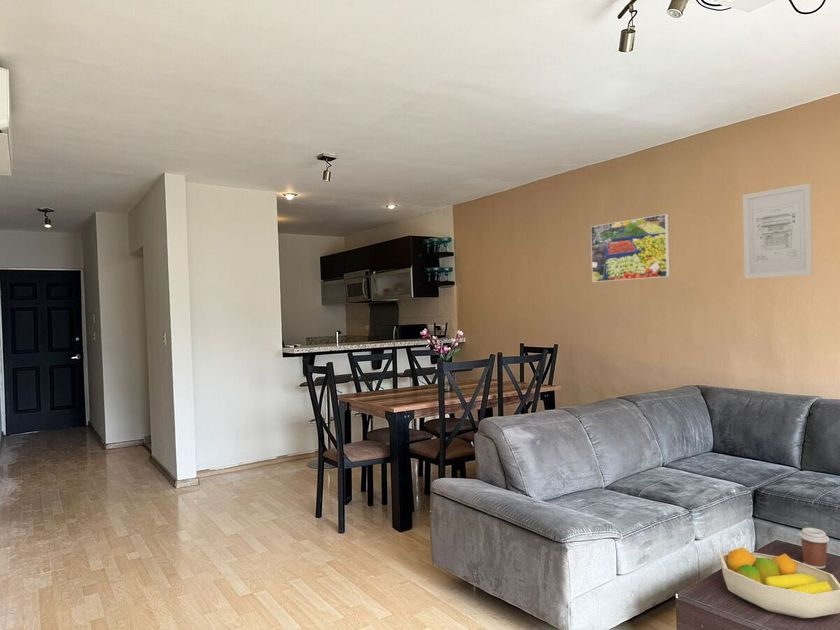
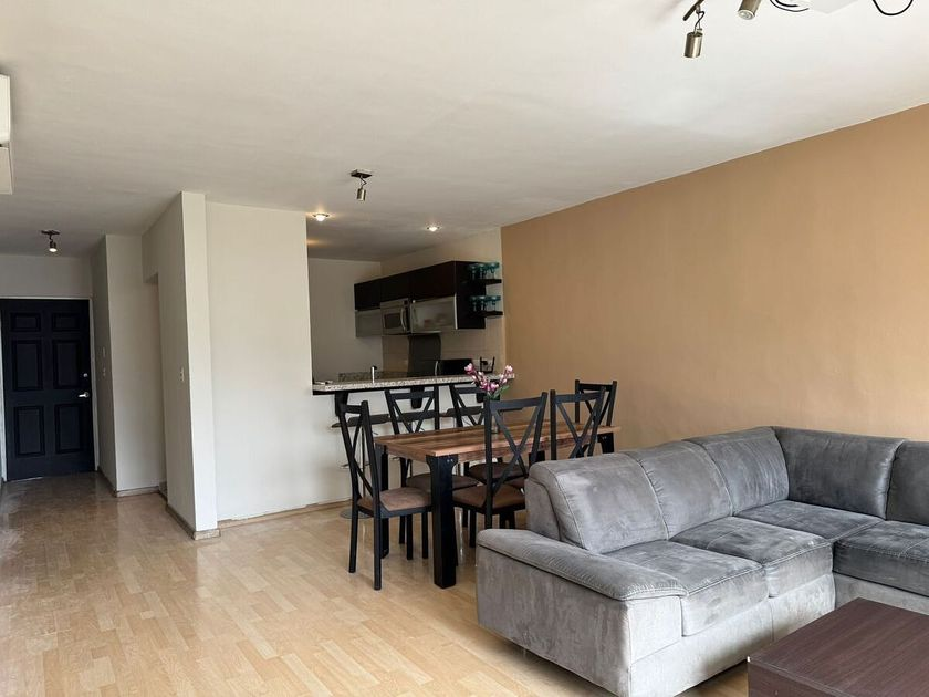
- fruit bowl [719,547,840,619]
- coffee cup [798,527,830,570]
- wall art [742,182,814,280]
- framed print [590,213,671,283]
